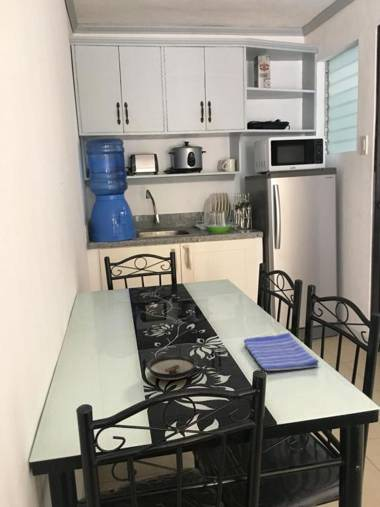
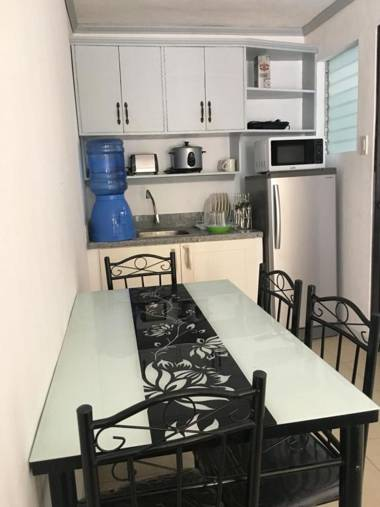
- dish towel [243,332,320,372]
- saucer [145,352,198,381]
